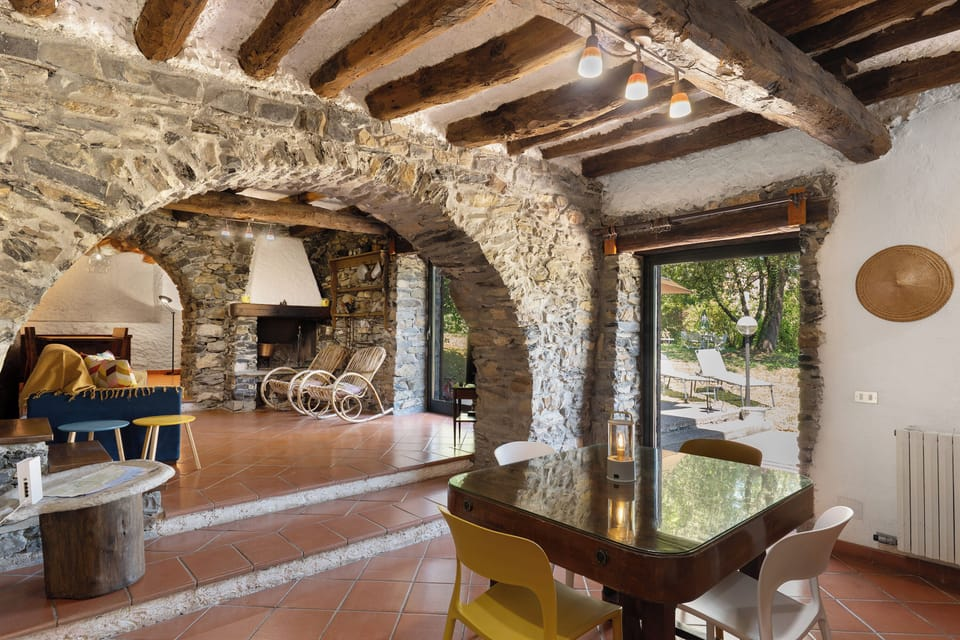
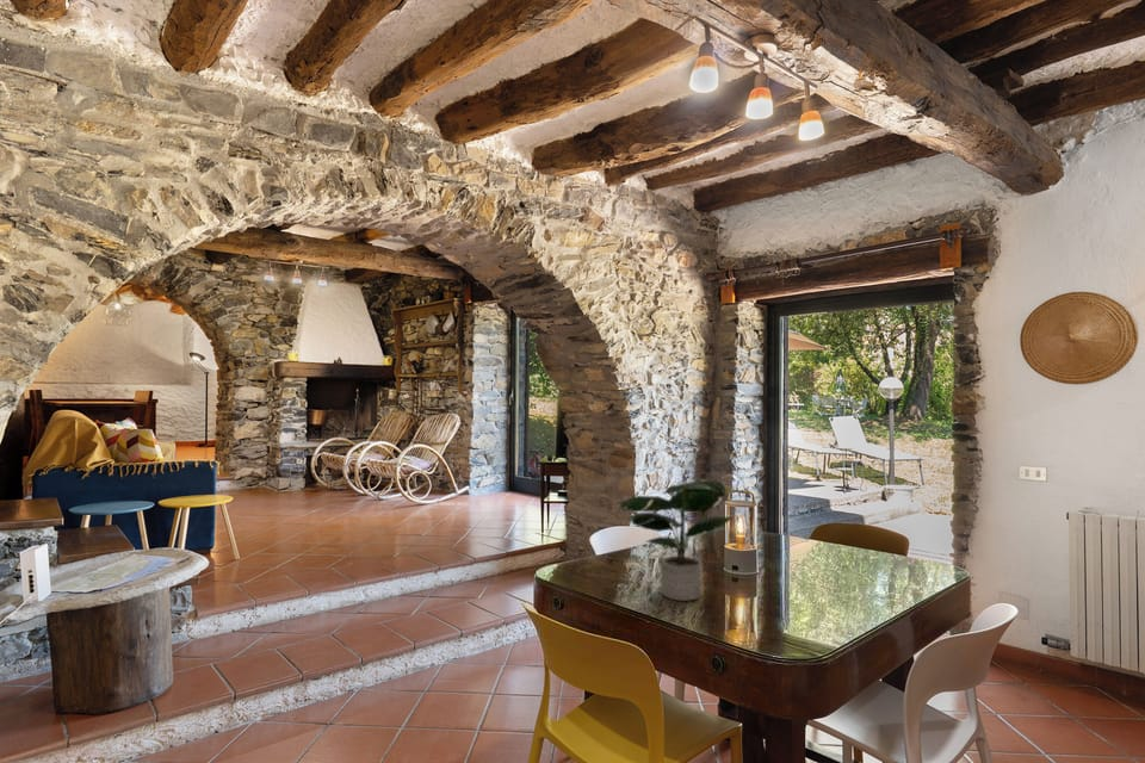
+ potted plant [615,478,737,602]
